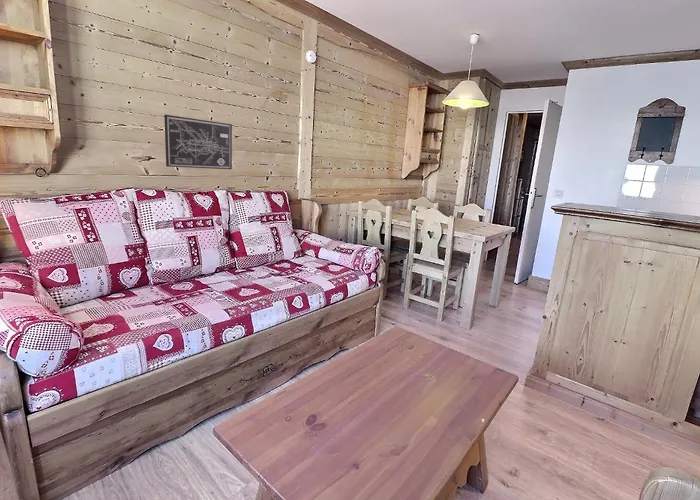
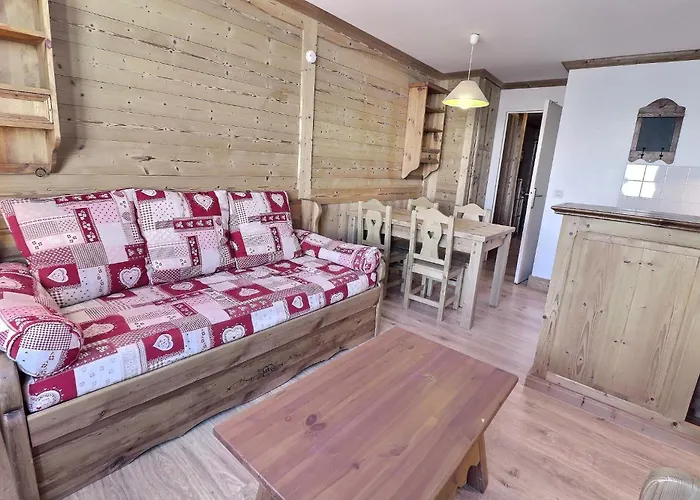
- wall art [163,114,233,170]
